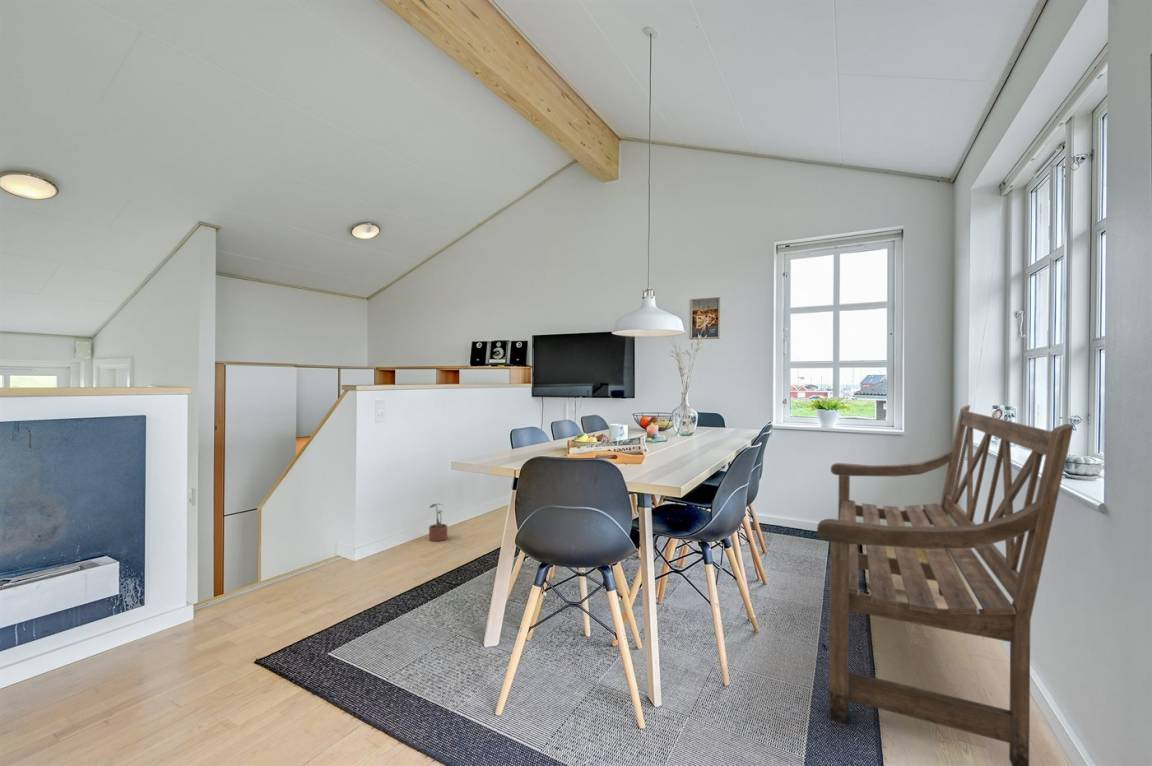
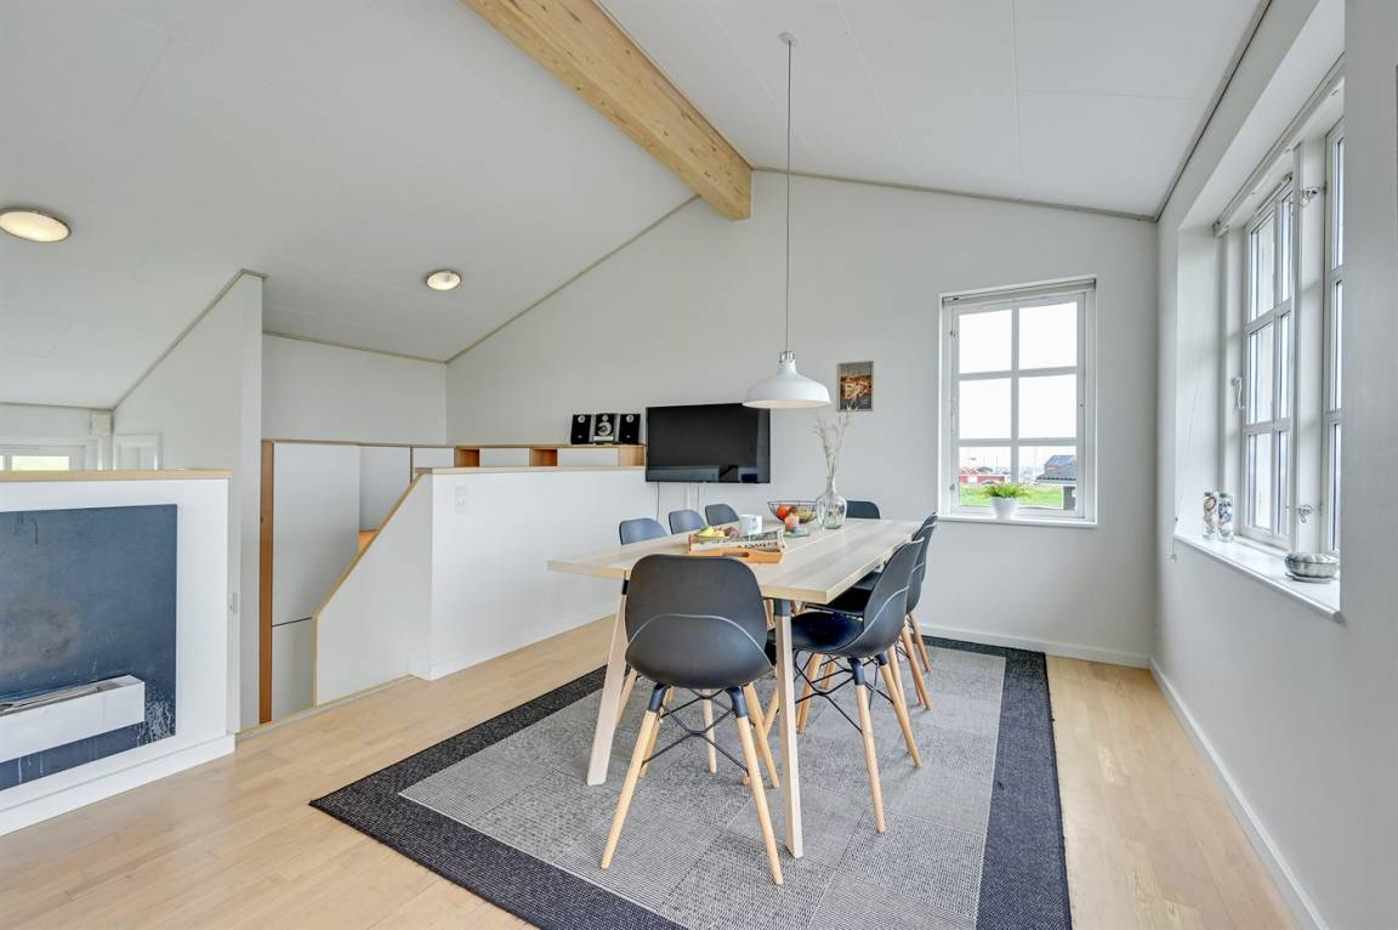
- bench [816,404,1075,766]
- potted plant [428,503,448,542]
